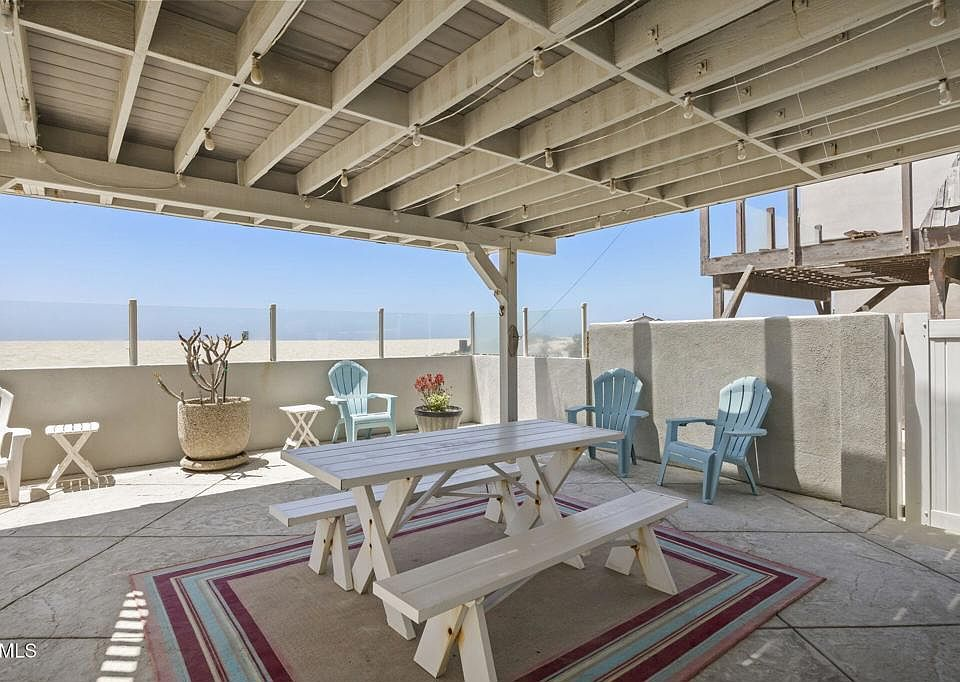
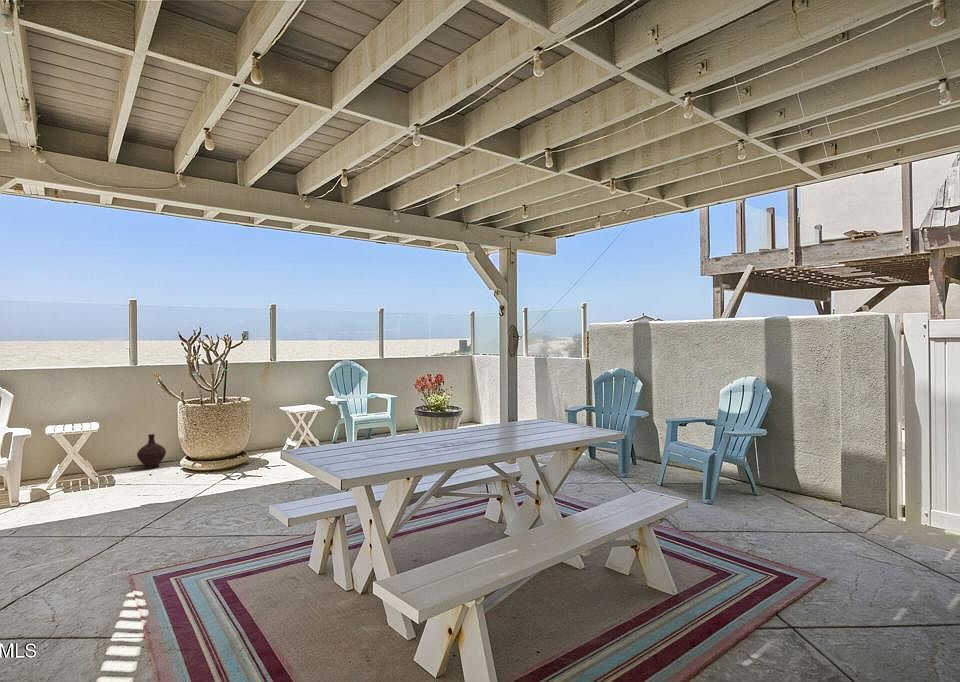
+ ceramic jug [136,433,167,469]
